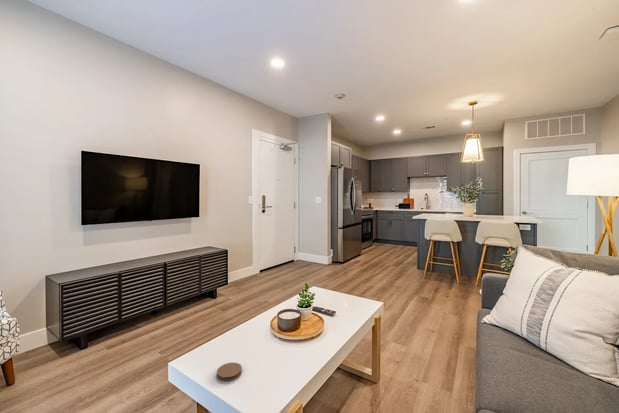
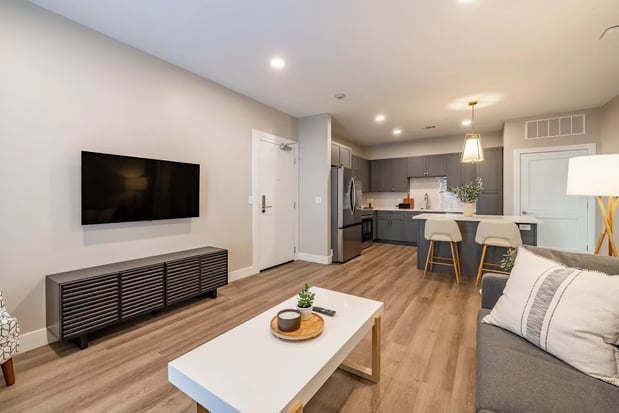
- coaster [216,362,243,382]
